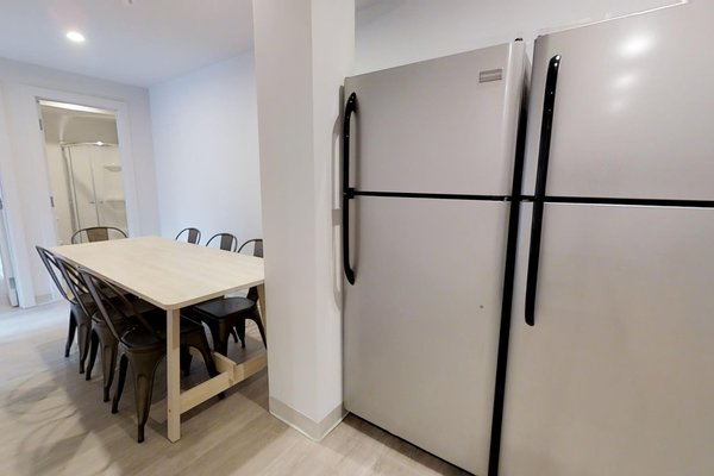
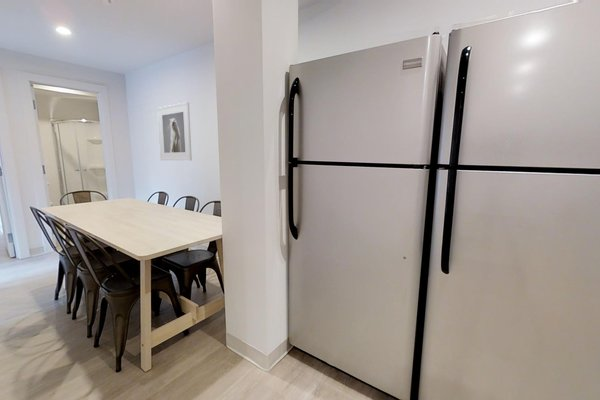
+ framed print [156,101,193,162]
